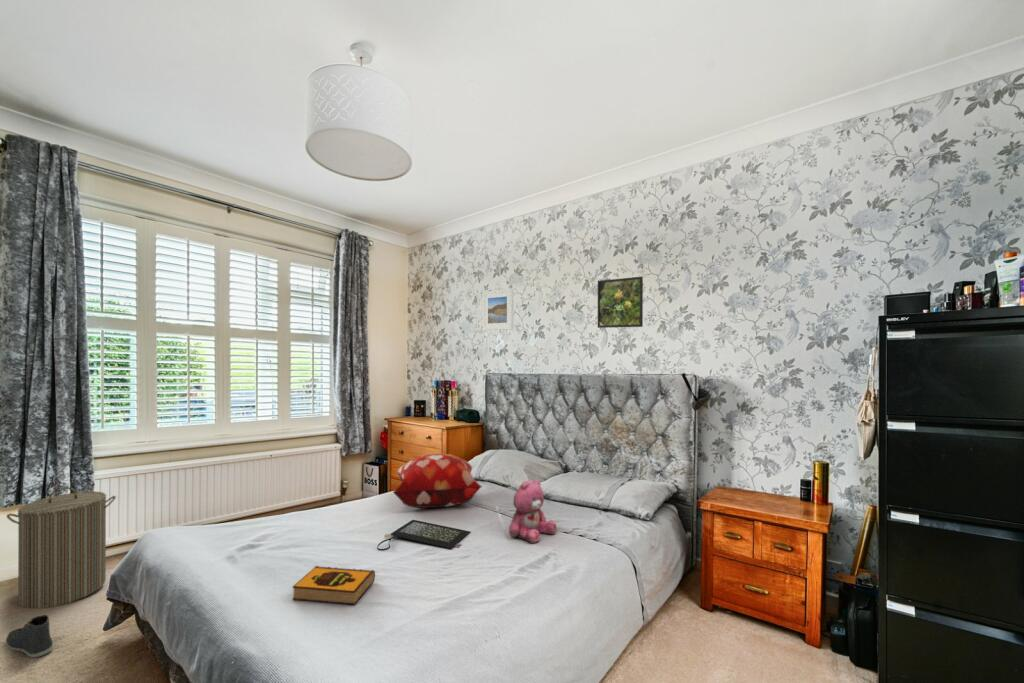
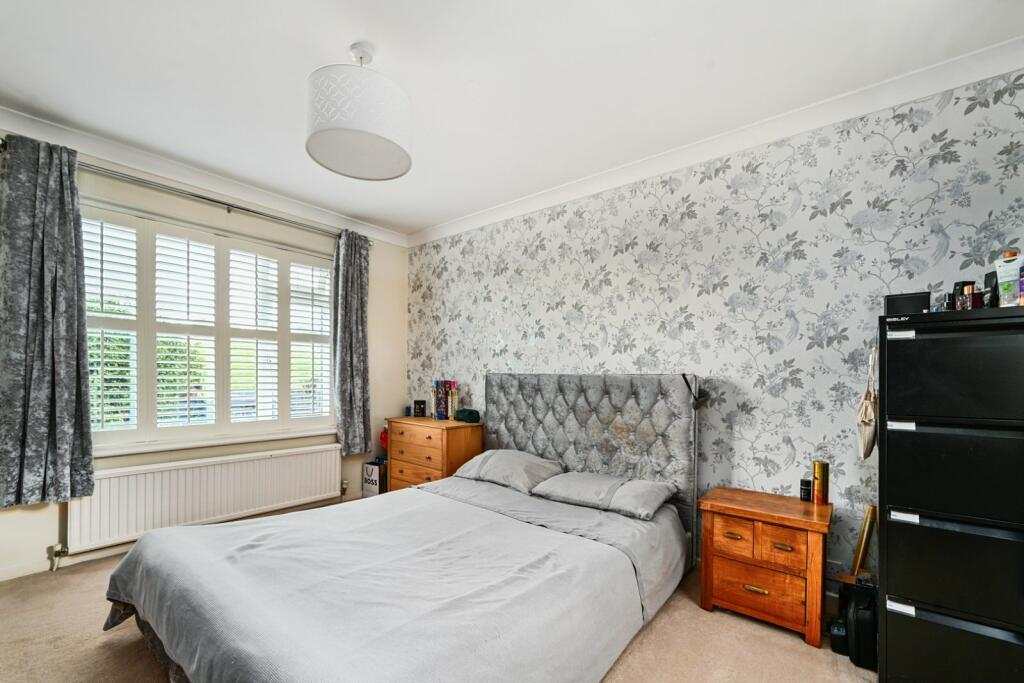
- teddy bear [508,478,557,544]
- sneaker [5,614,54,659]
- hardback book [291,565,376,606]
- laundry hamper [6,486,117,609]
- clutch bag [376,519,471,552]
- decorative pillow [392,453,483,509]
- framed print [597,276,644,329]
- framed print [482,288,514,331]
